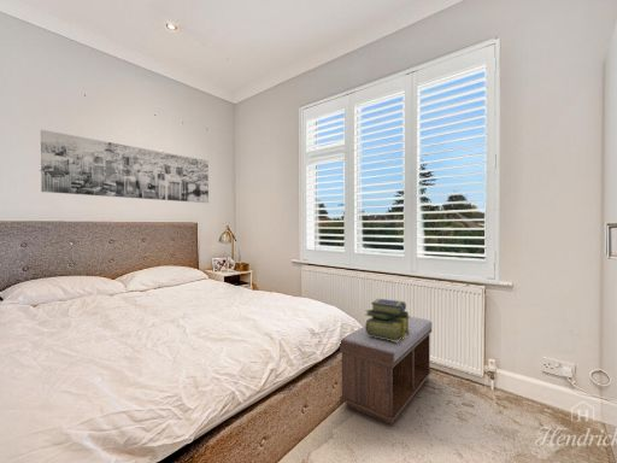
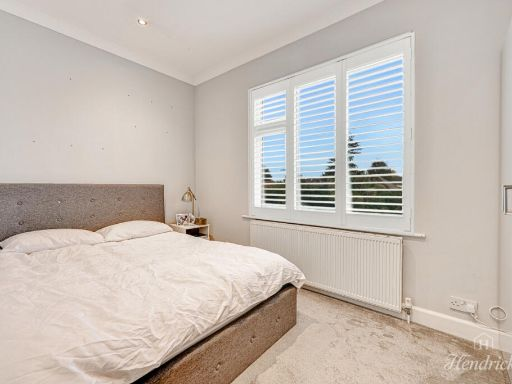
- wall art [40,129,210,204]
- bench [339,316,433,426]
- stack of books [364,298,412,342]
